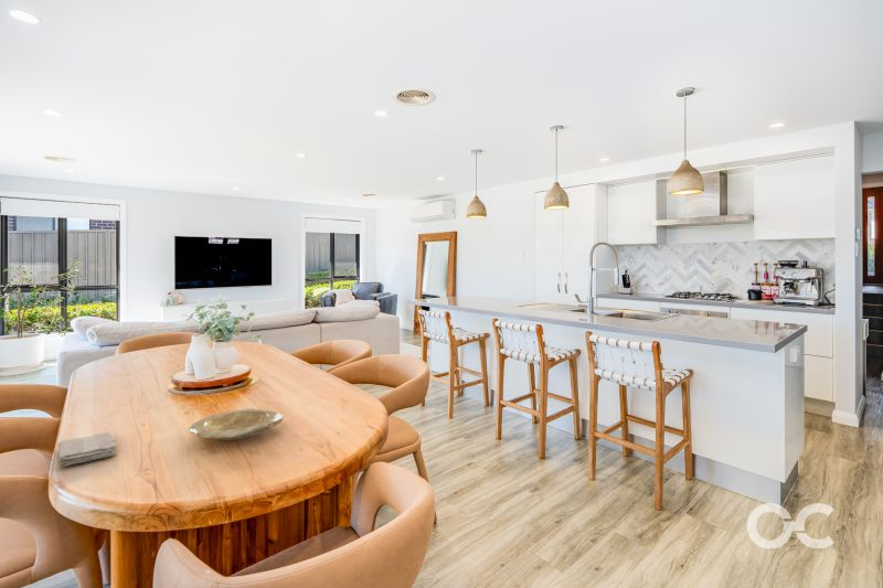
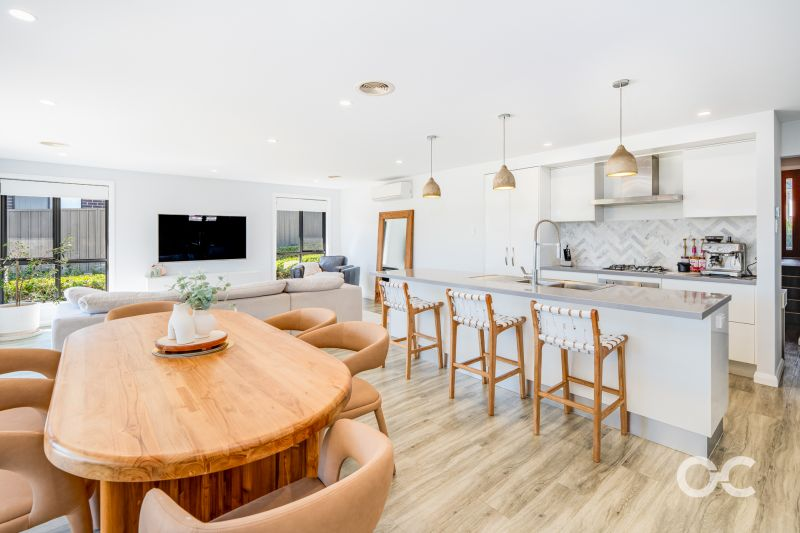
- plate [188,408,284,441]
- washcloth [56,431,117,468]
